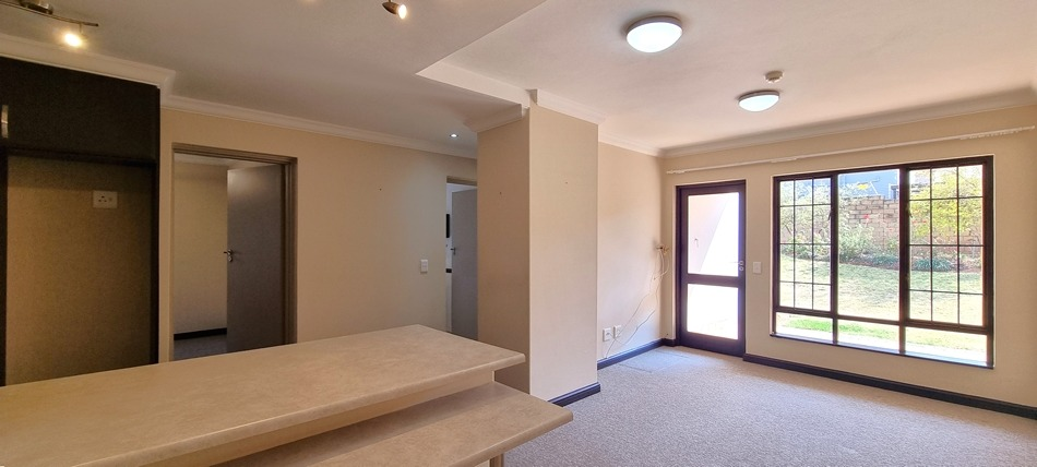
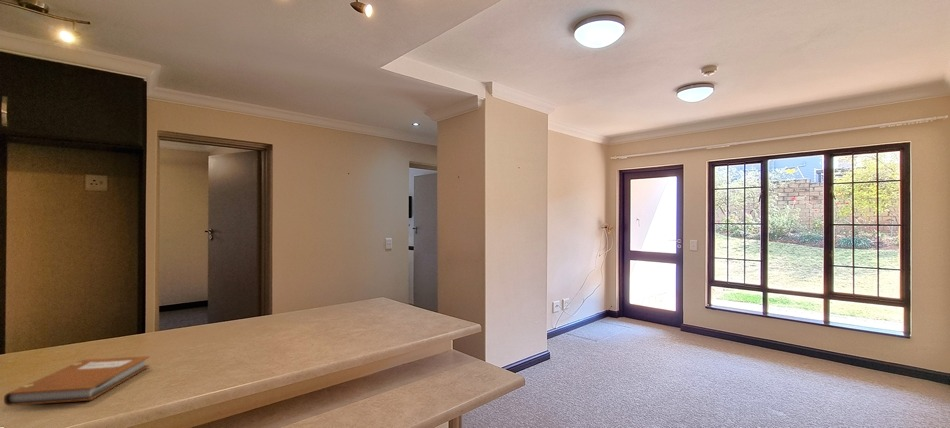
+ notebook [3,355,150,407]
